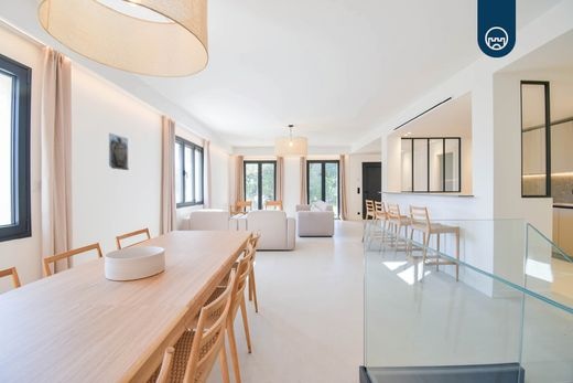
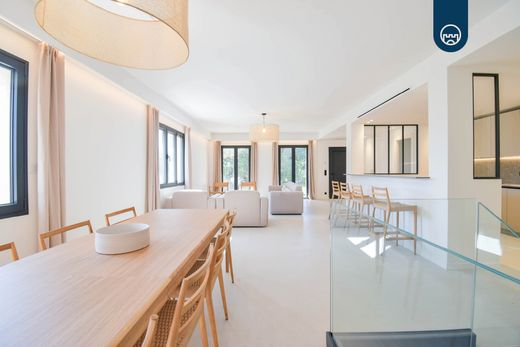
- wall sculpture [108,131,130,171]
